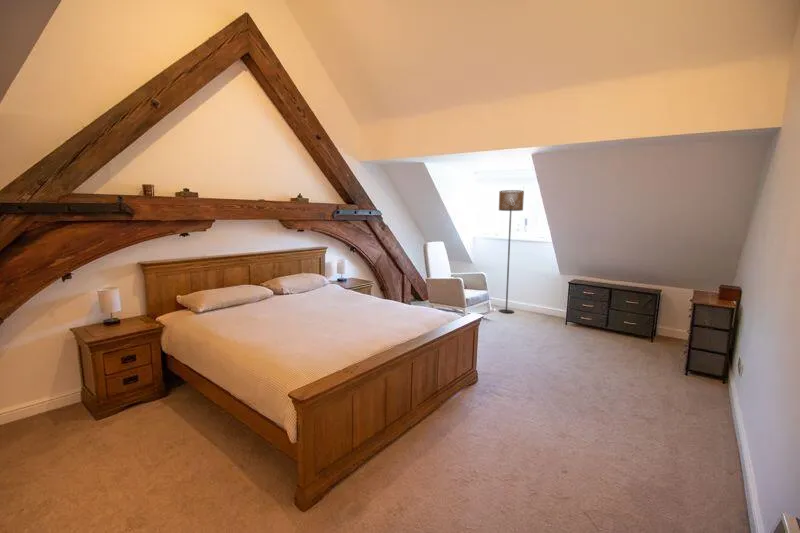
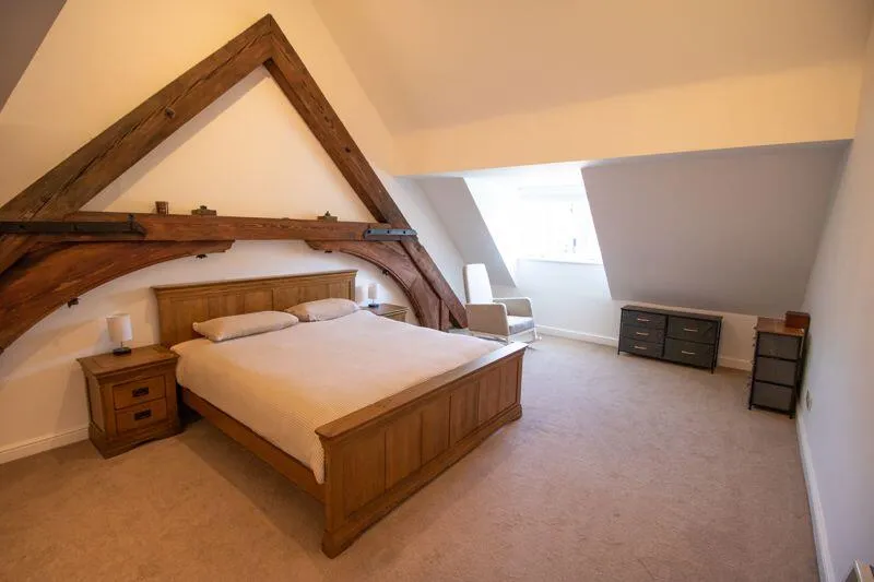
- floor lamp [498,189,525,314]
